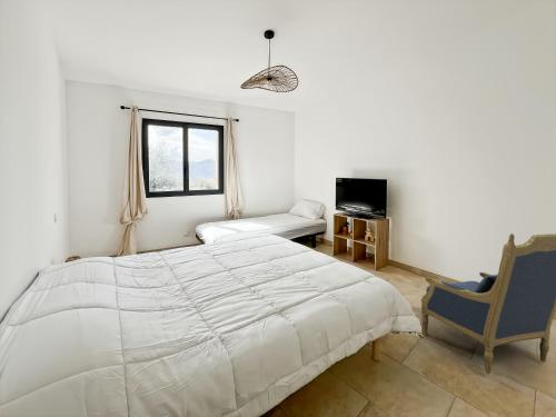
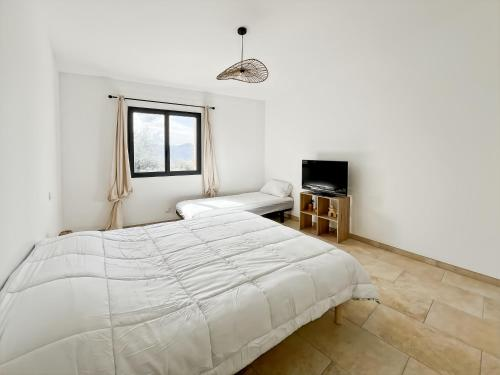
- armchair [420,232,556,375]
